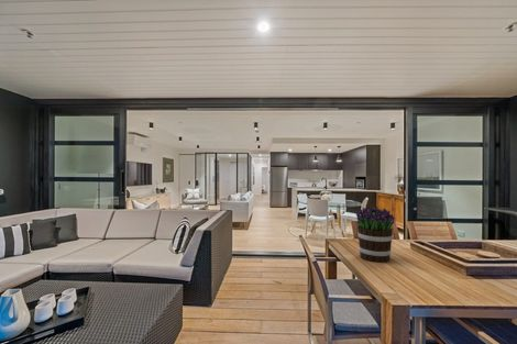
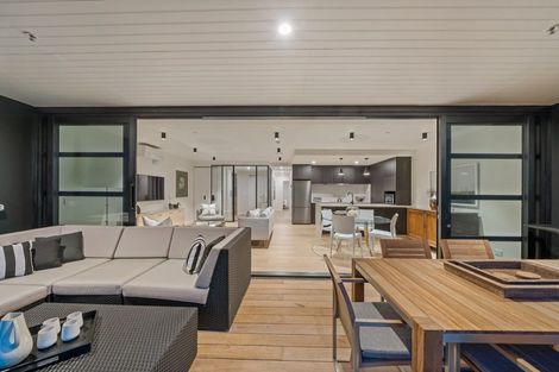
- bouquet [355,206,396,263]
